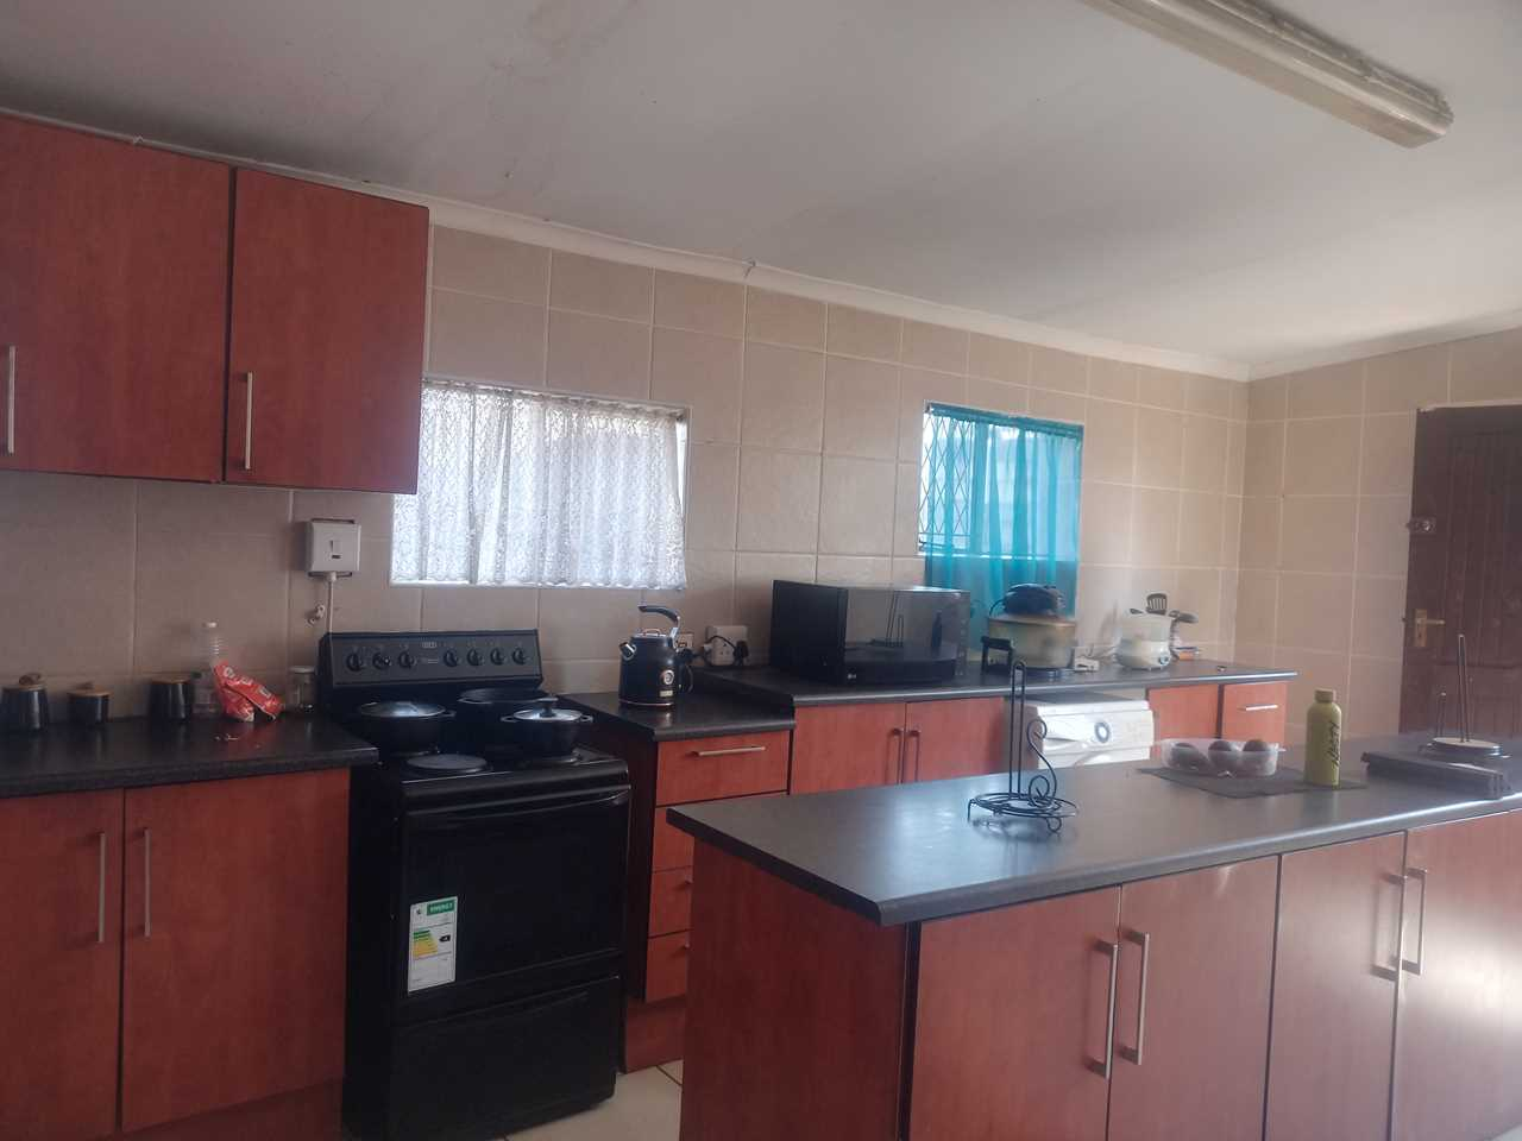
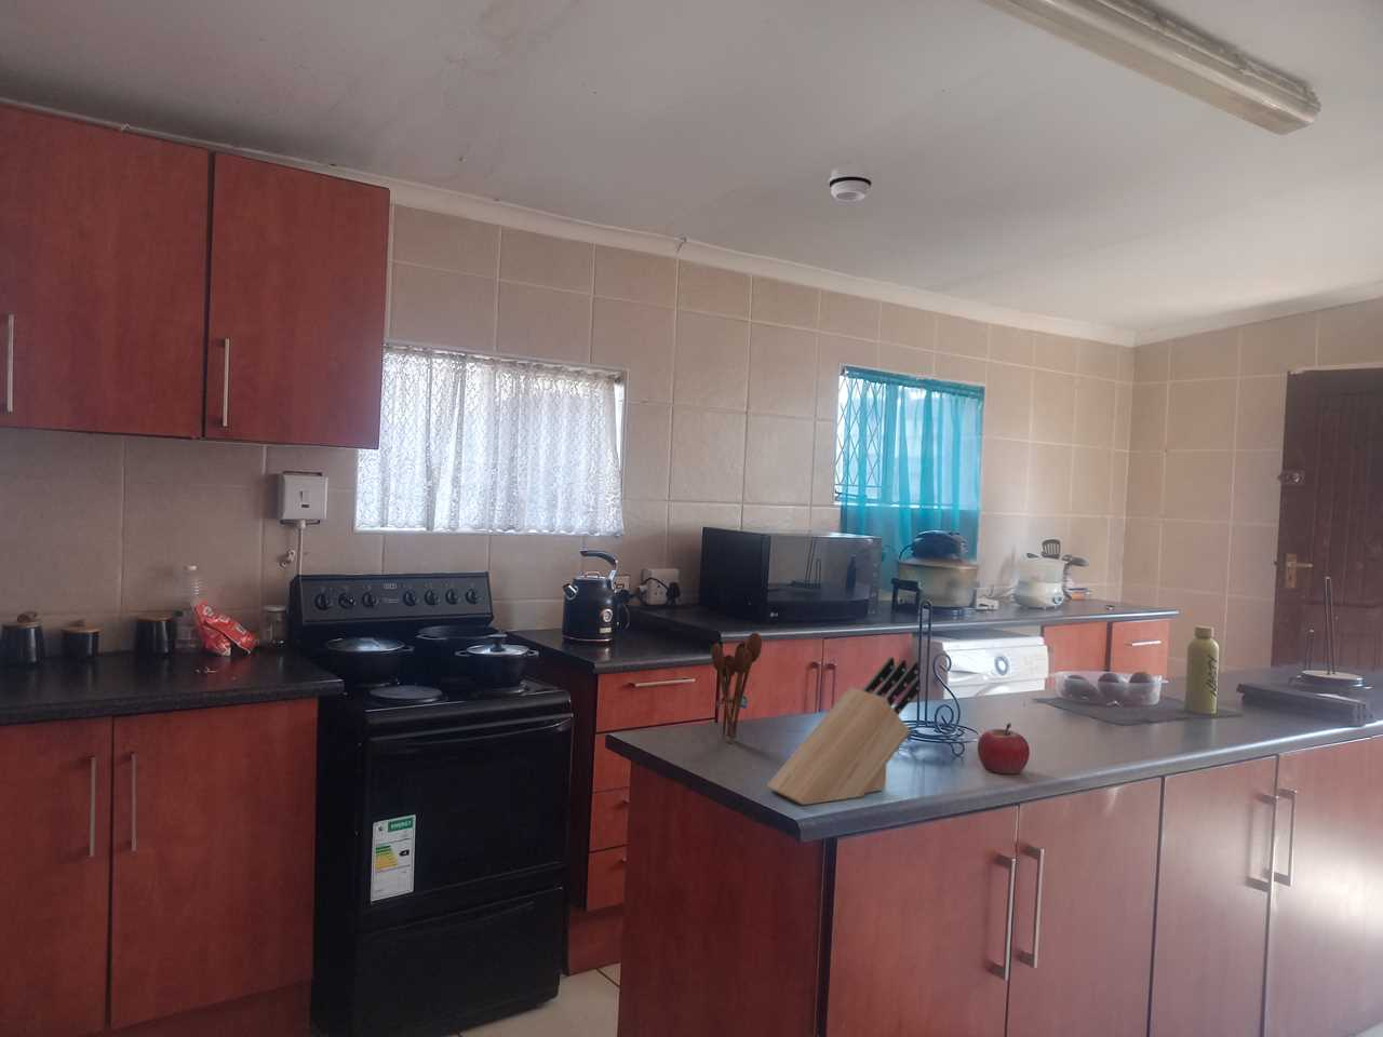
+ knife block [766,656,921,806]
+ smoke detector [828,164,873,202]
+ fruit [977,721,1031,774]
+ utensil holder [710,632,762,741]
